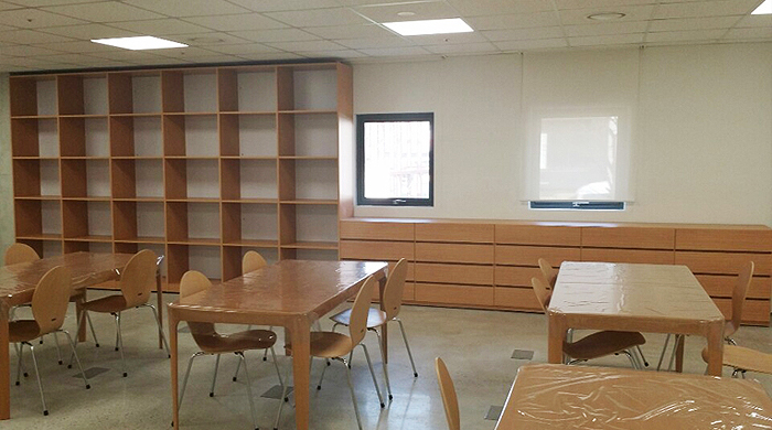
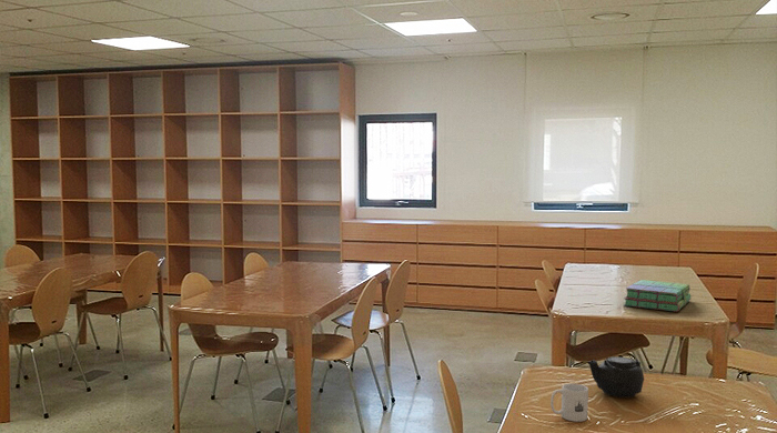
+ stack of books [623,279,693,313]
+ mug [549,382,589,423]
+ teapot [586,355,645,399]
